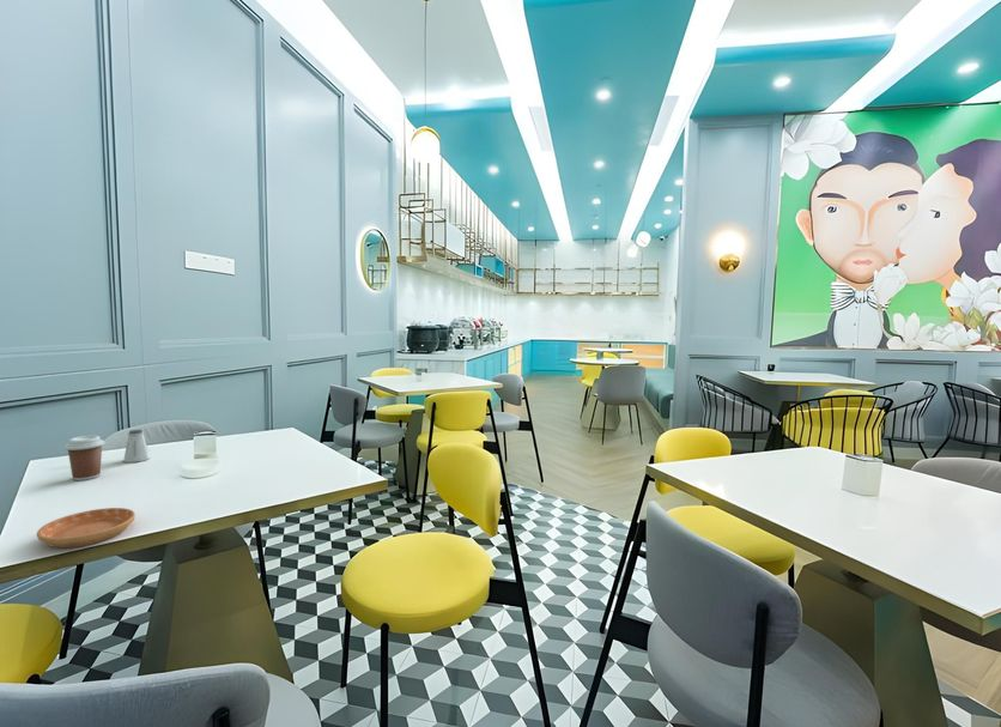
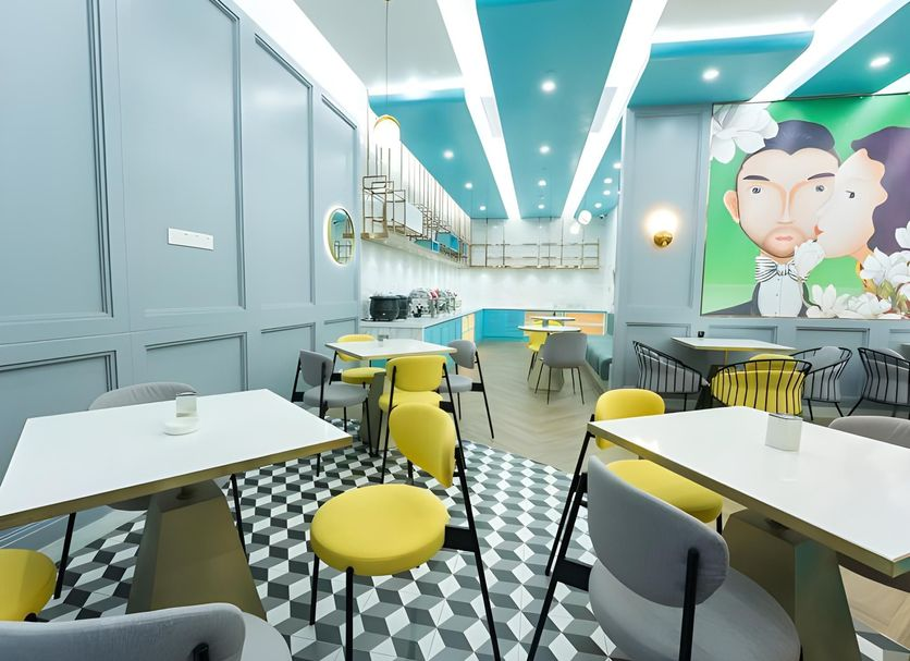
- saltshaker [122,429,151,464]
- coffee cup [63,435,105,481]
- saucer [36,507,136,549]
